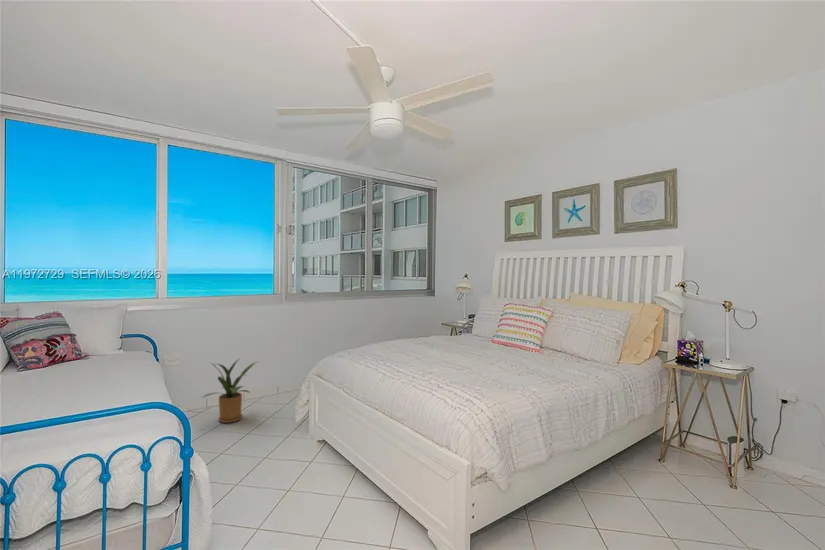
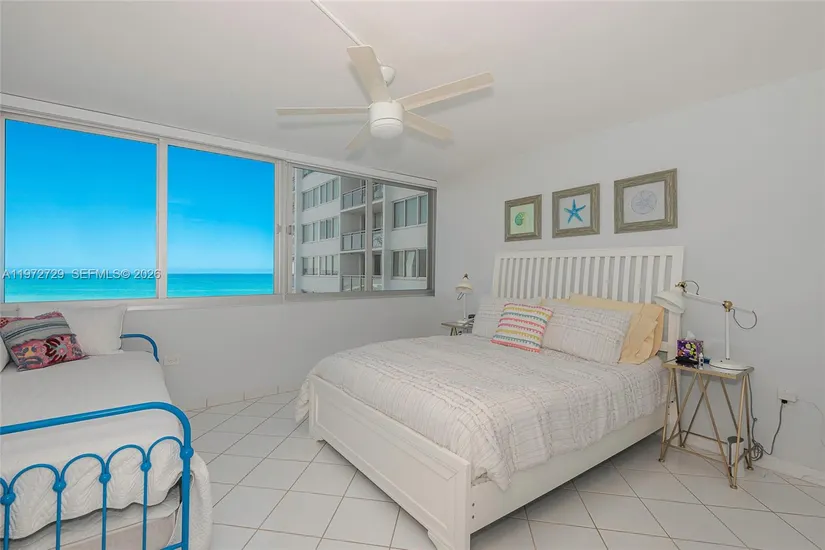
- house plant [201,356,260,424]
